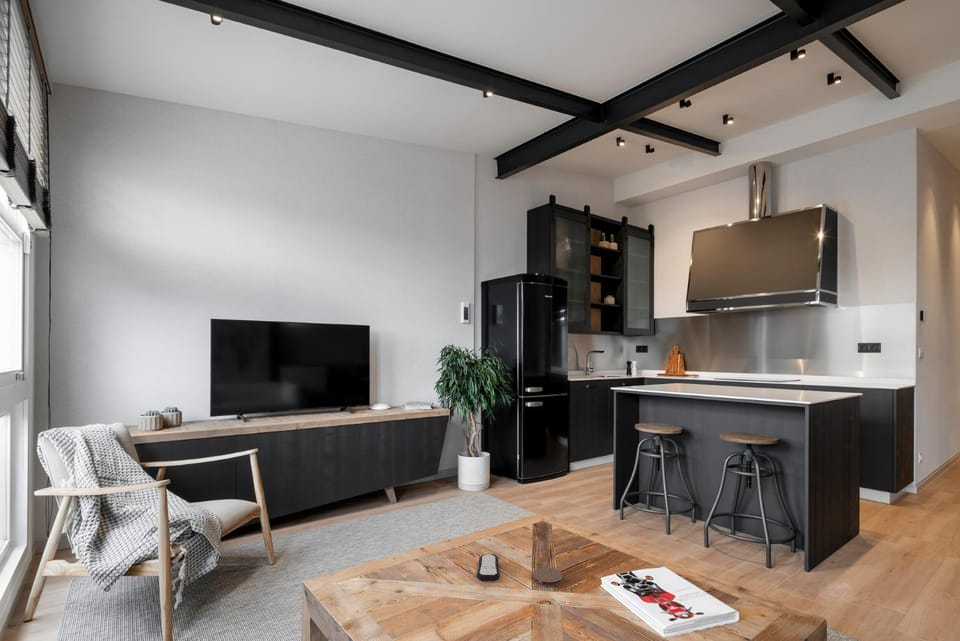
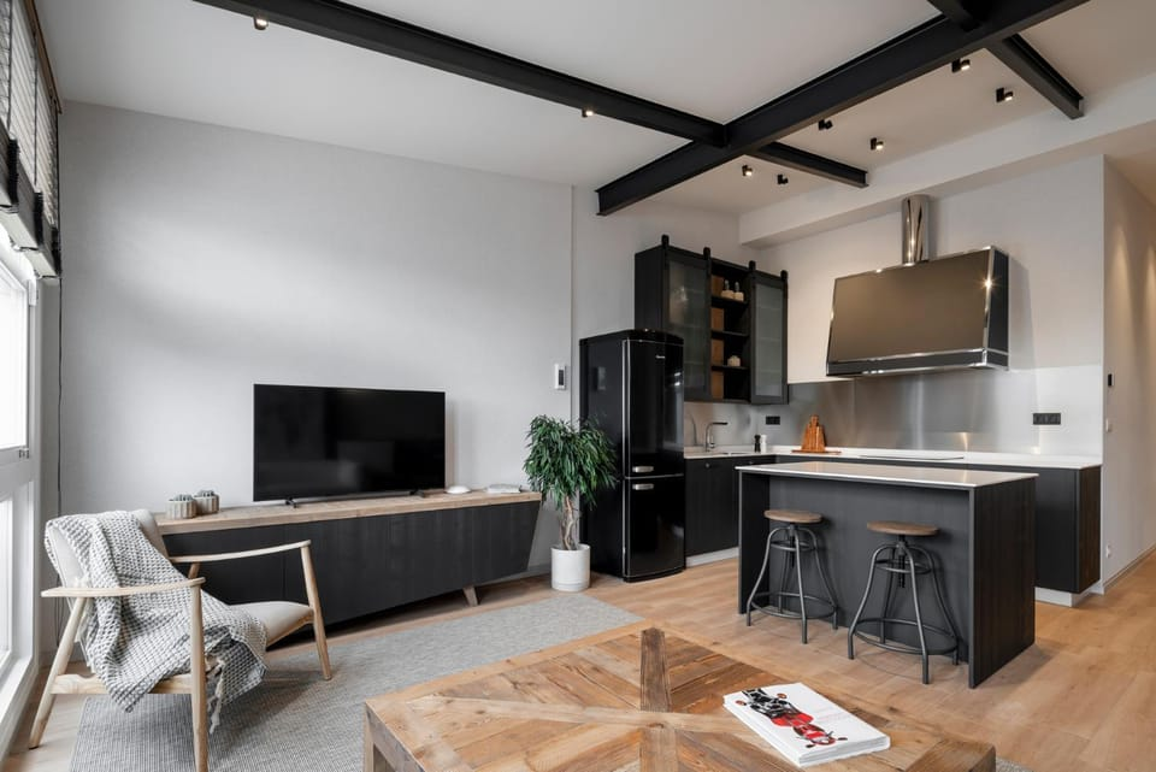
- remote control [476,553,501,582]
- coaster [531,567,564,587]
